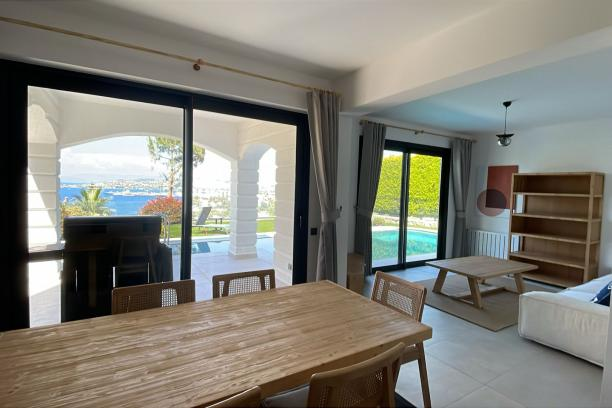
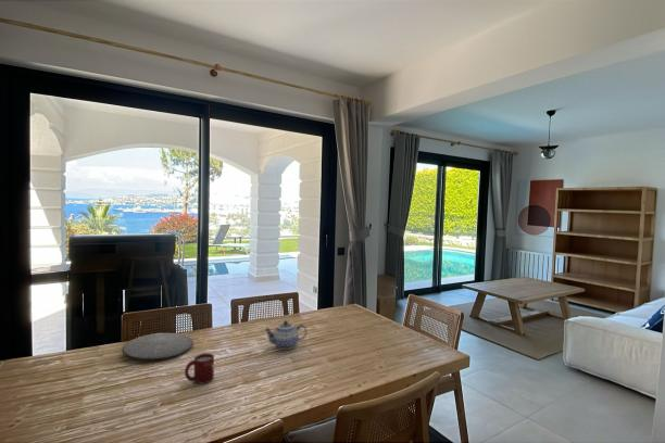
+ teapot [263,319,308,351]
+ plate [122,332,195,362]
+ cup [184,353,215,385]
